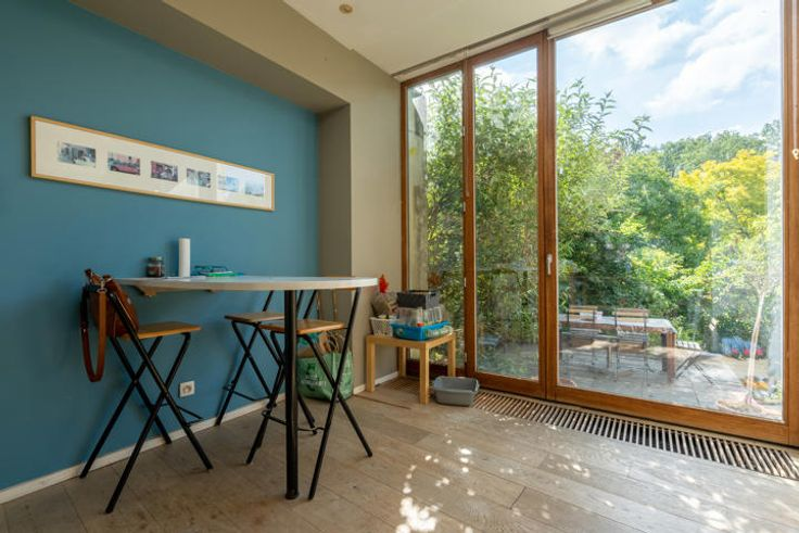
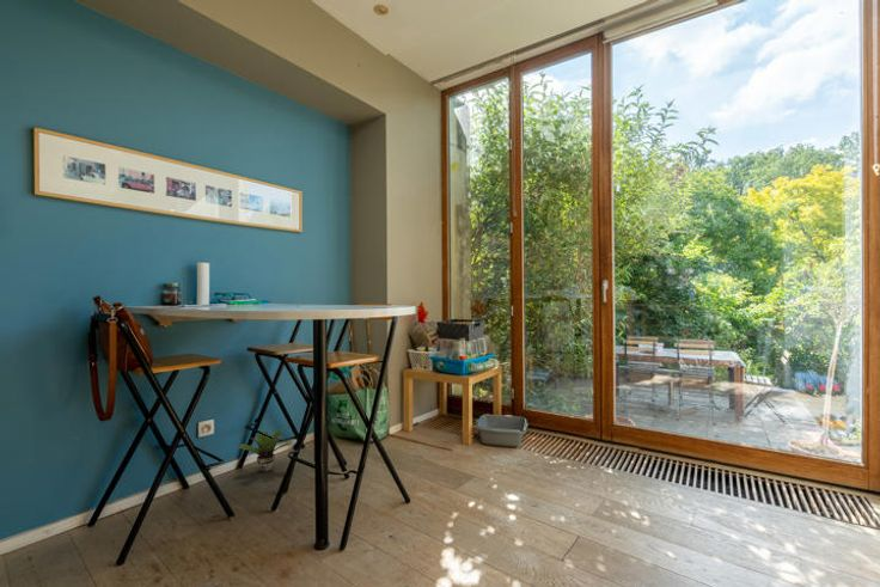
+ potted plant [238,429,293,473]
